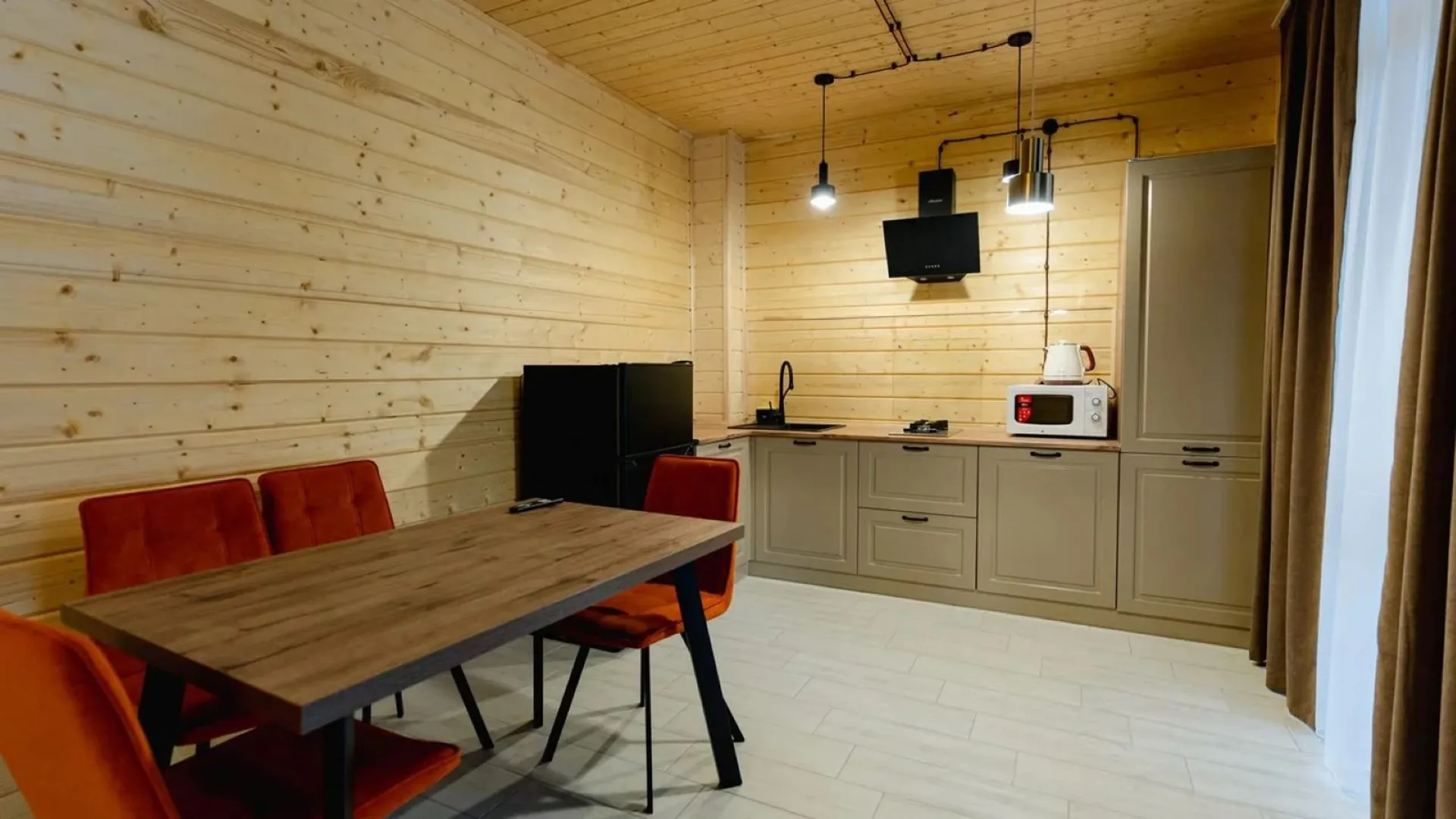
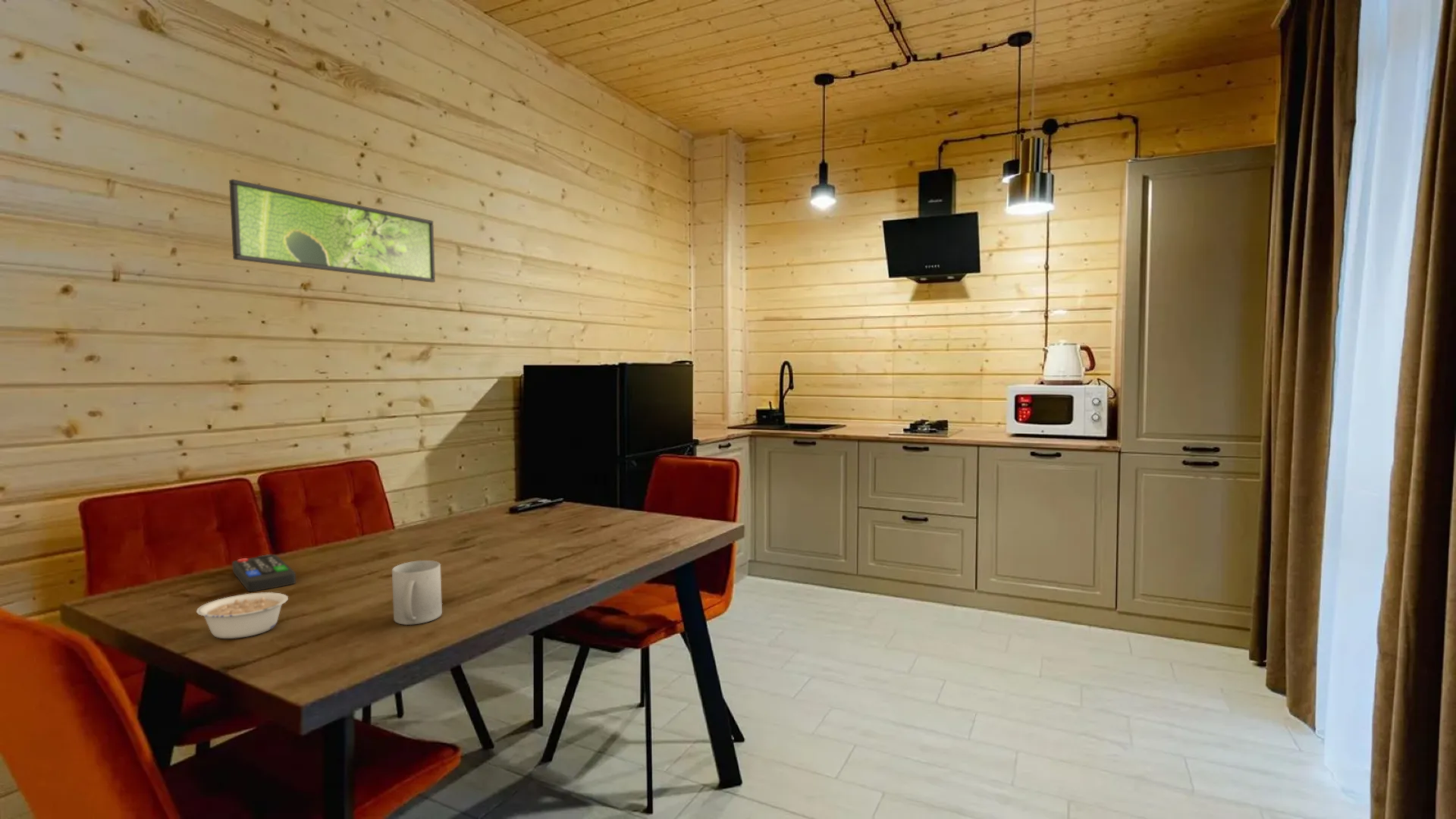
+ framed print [228,178,436,284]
+ remote control [231,554,297,592]
+ legume [196,591,289,639]
+ mug [391,560,443,626]
